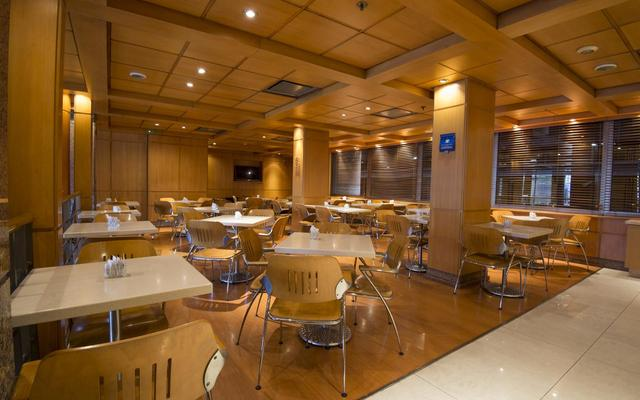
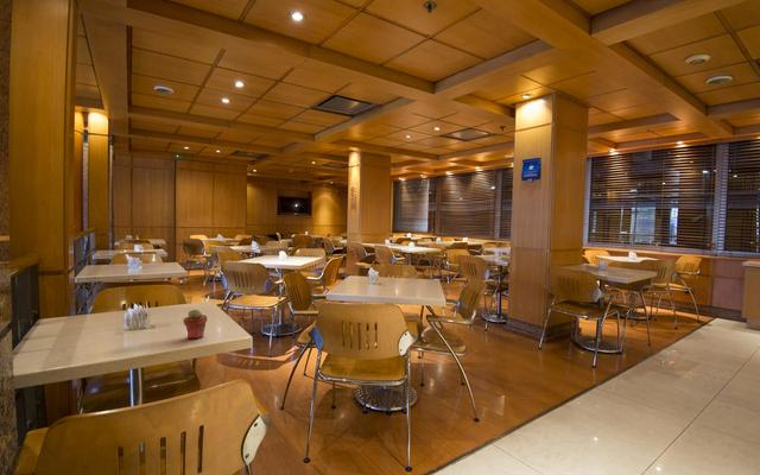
+ potted succulent [183,309,208,340]
